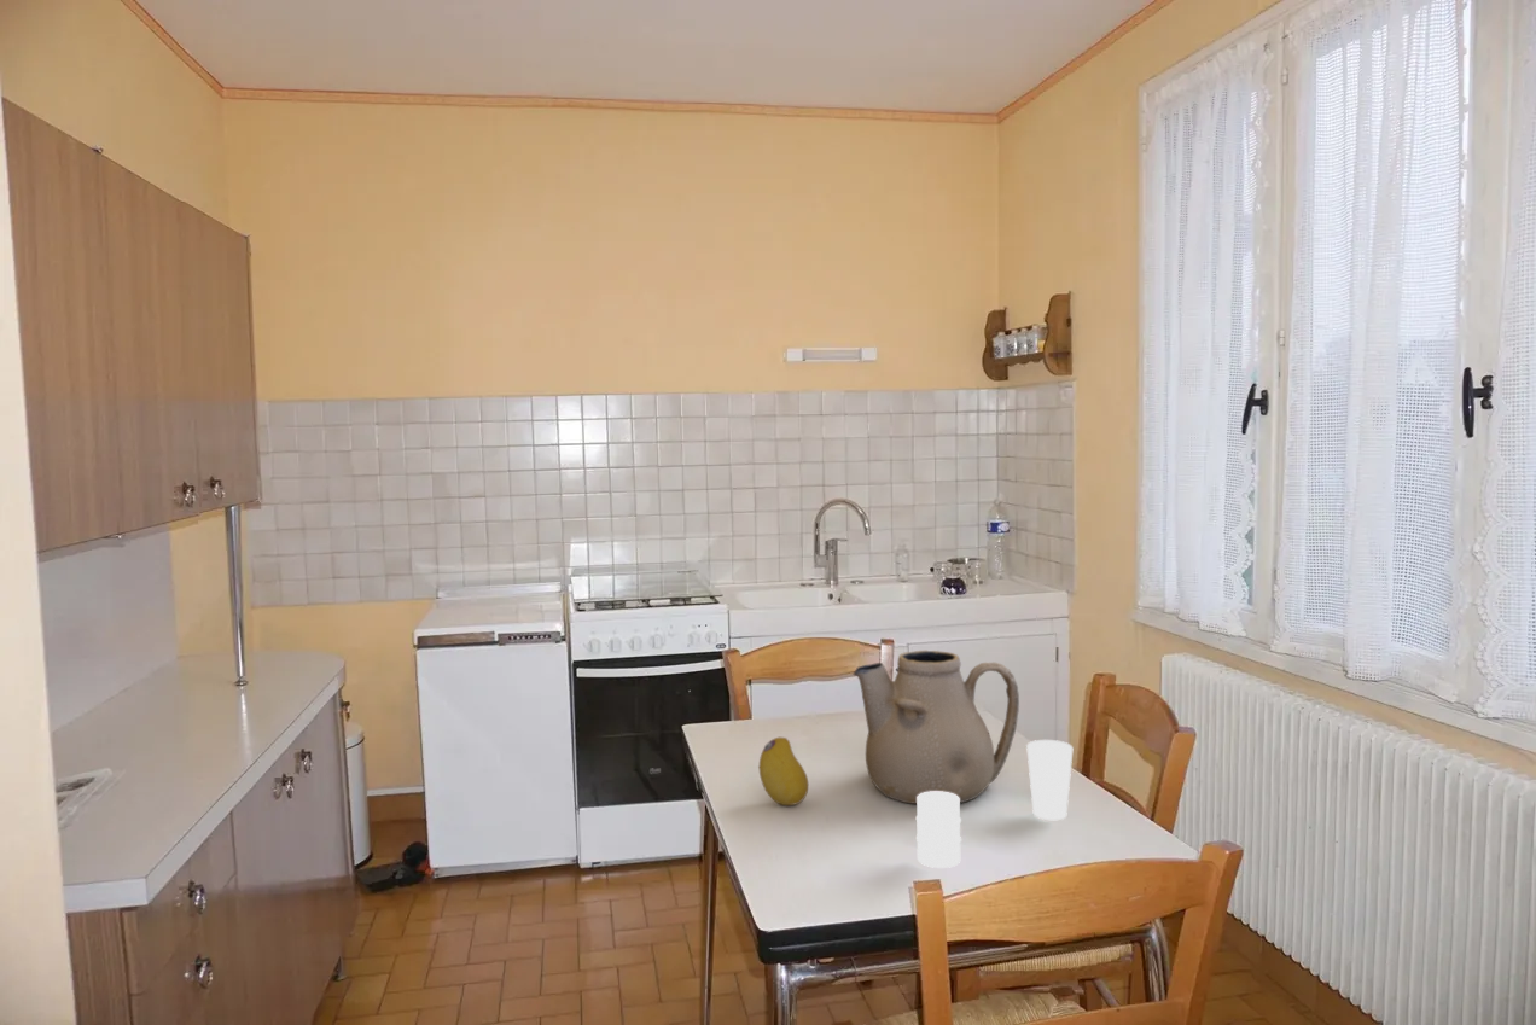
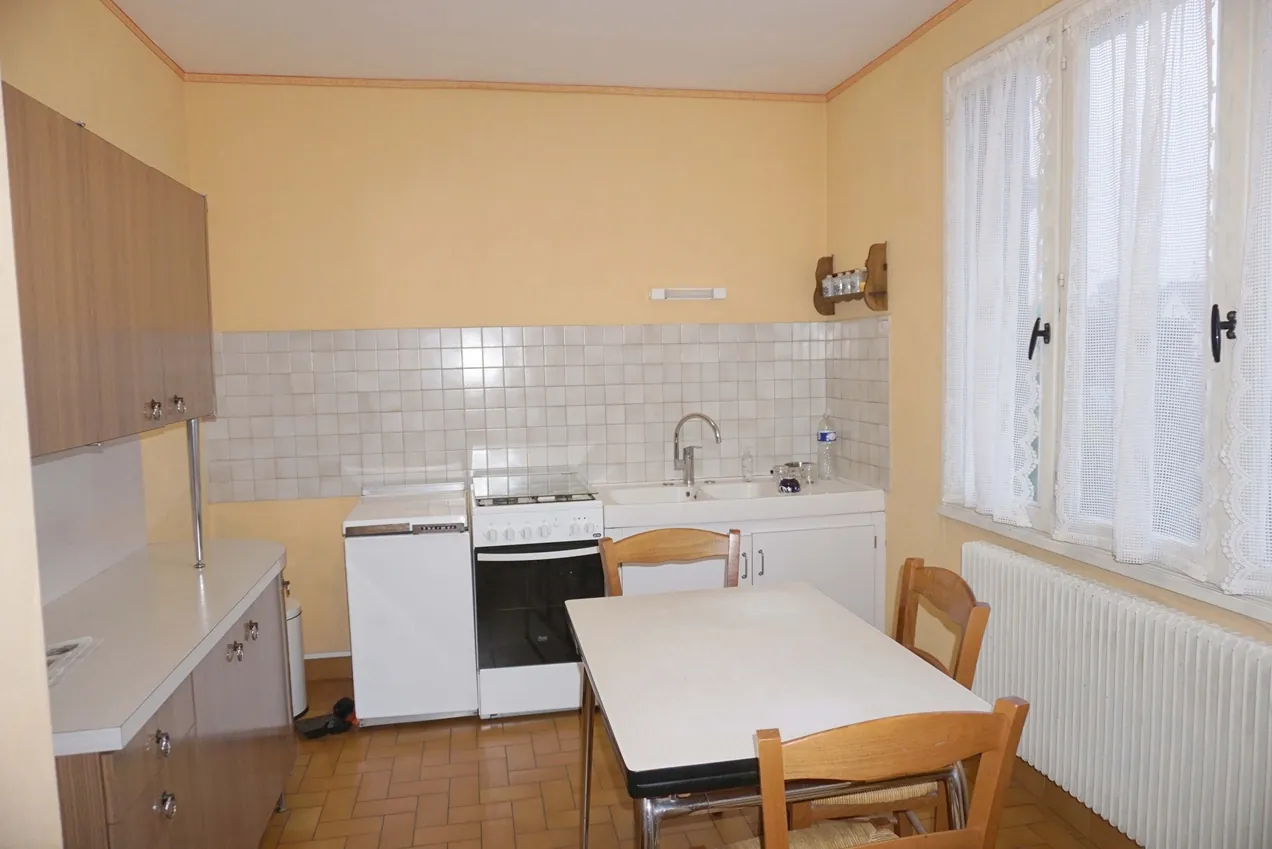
- cup [915,791,962,869]
- cup [1025,739,1075,821]
- teapot [853,650,1020,805]
- fruit [758,736,809,806]
